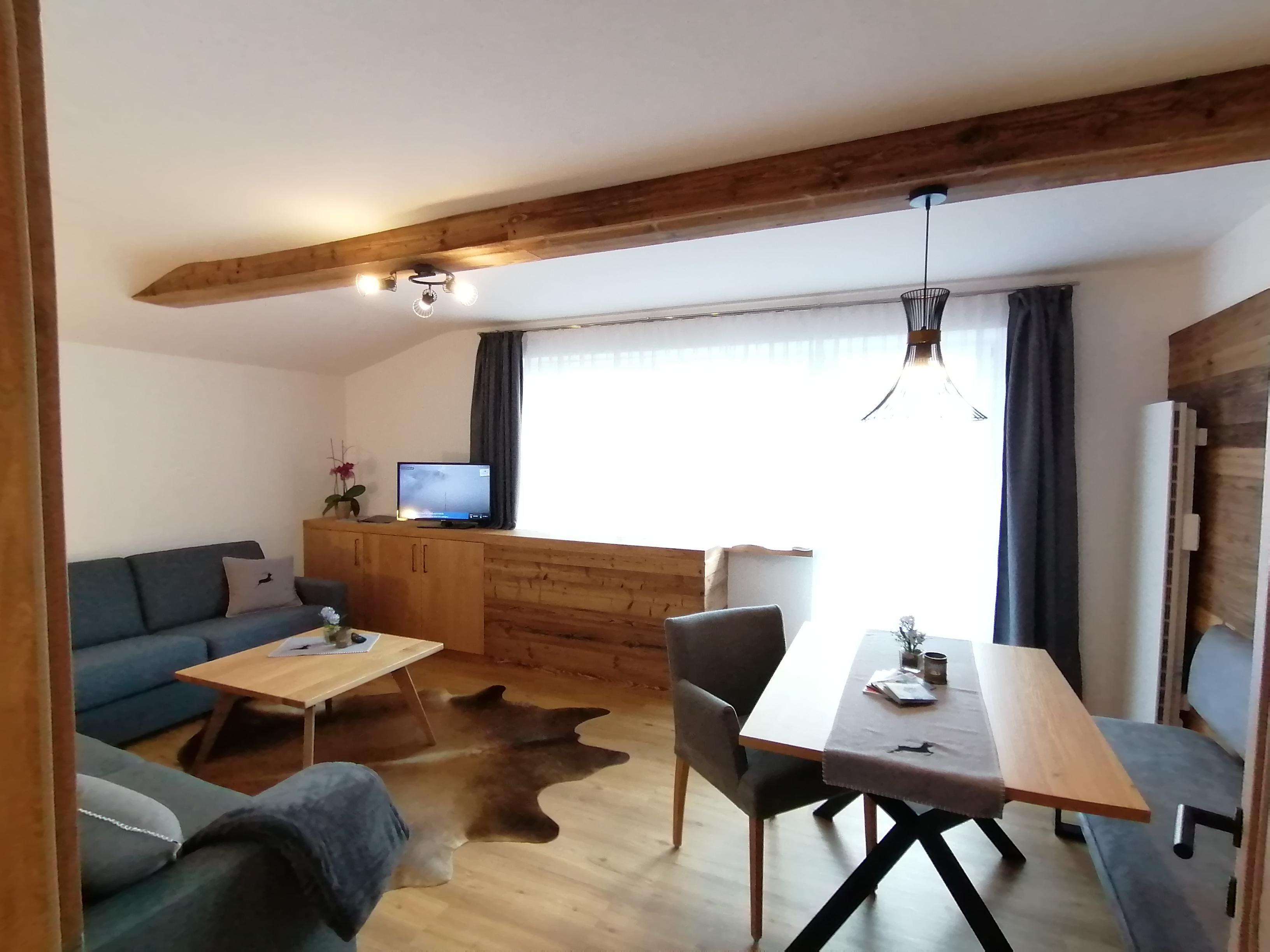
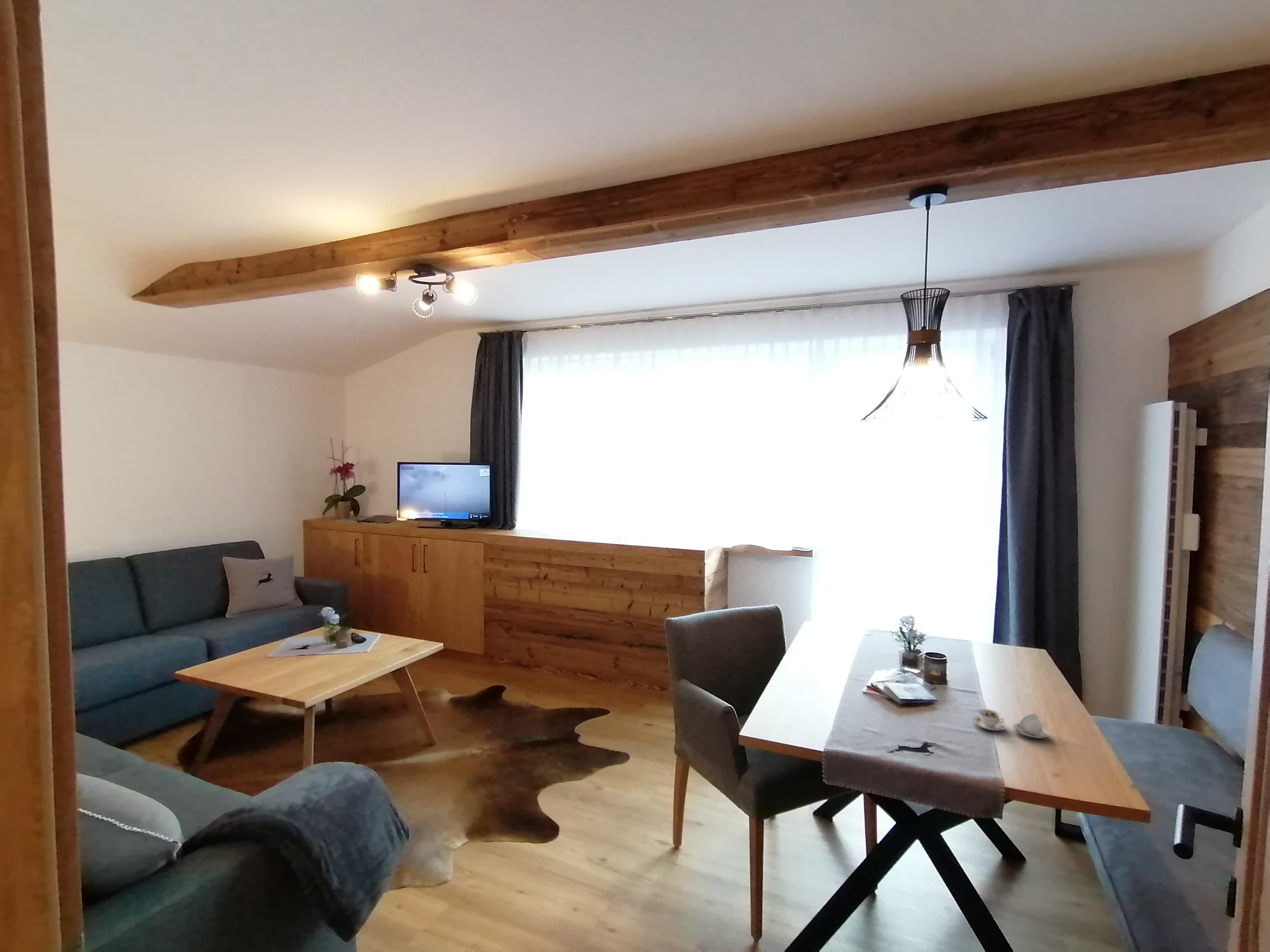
+ chinaware [972,709,1051,738]
